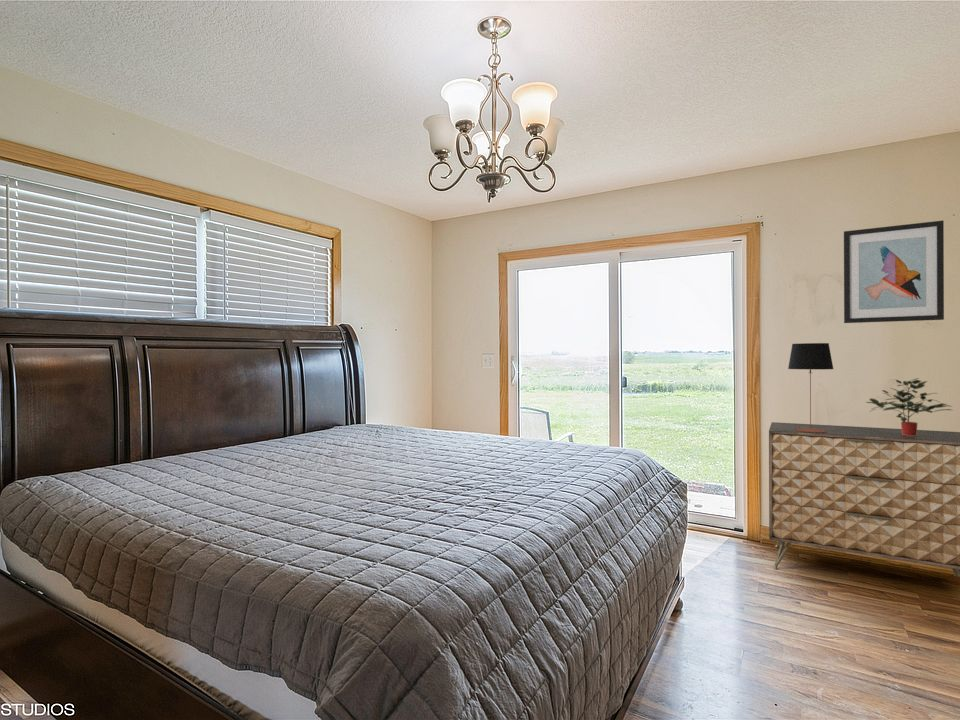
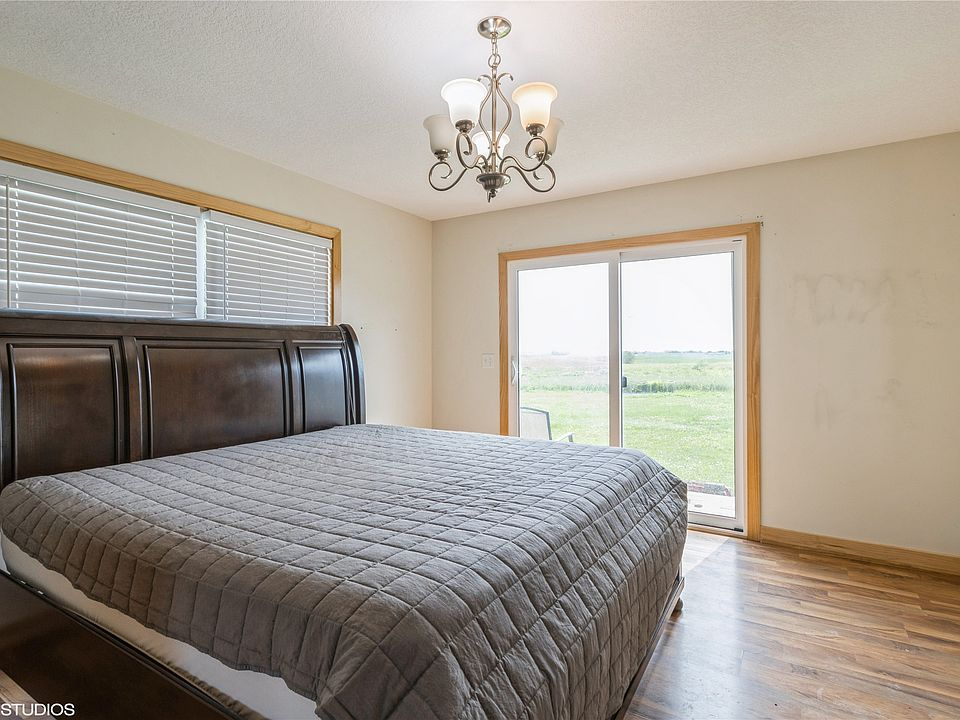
- table lamp [787,342,834,433]
- dresser [768,421,960,578]
- potted plant [865,377,954,436]
- wall art [843,219,945,324]
